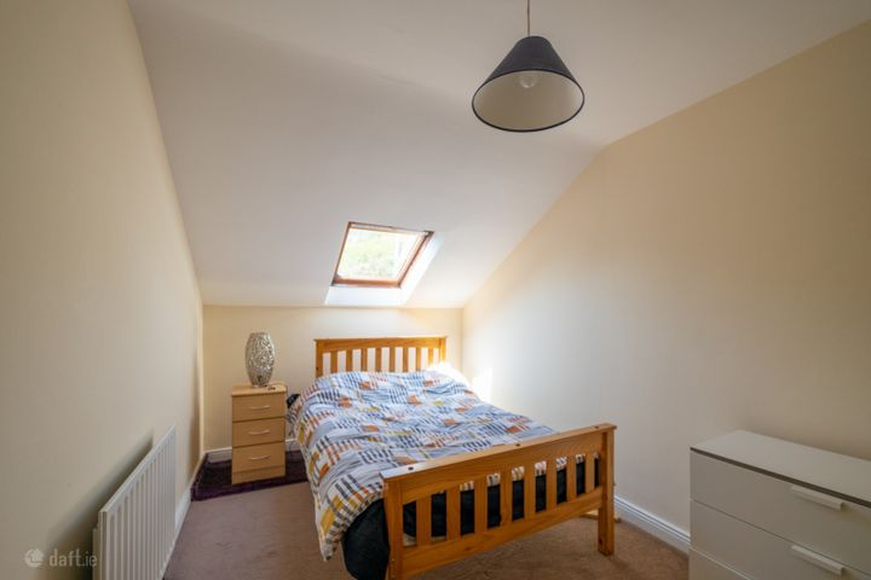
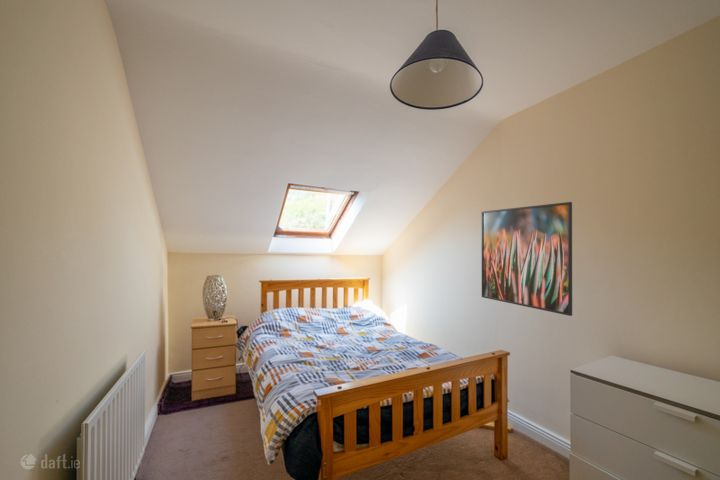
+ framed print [481,201,573,317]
